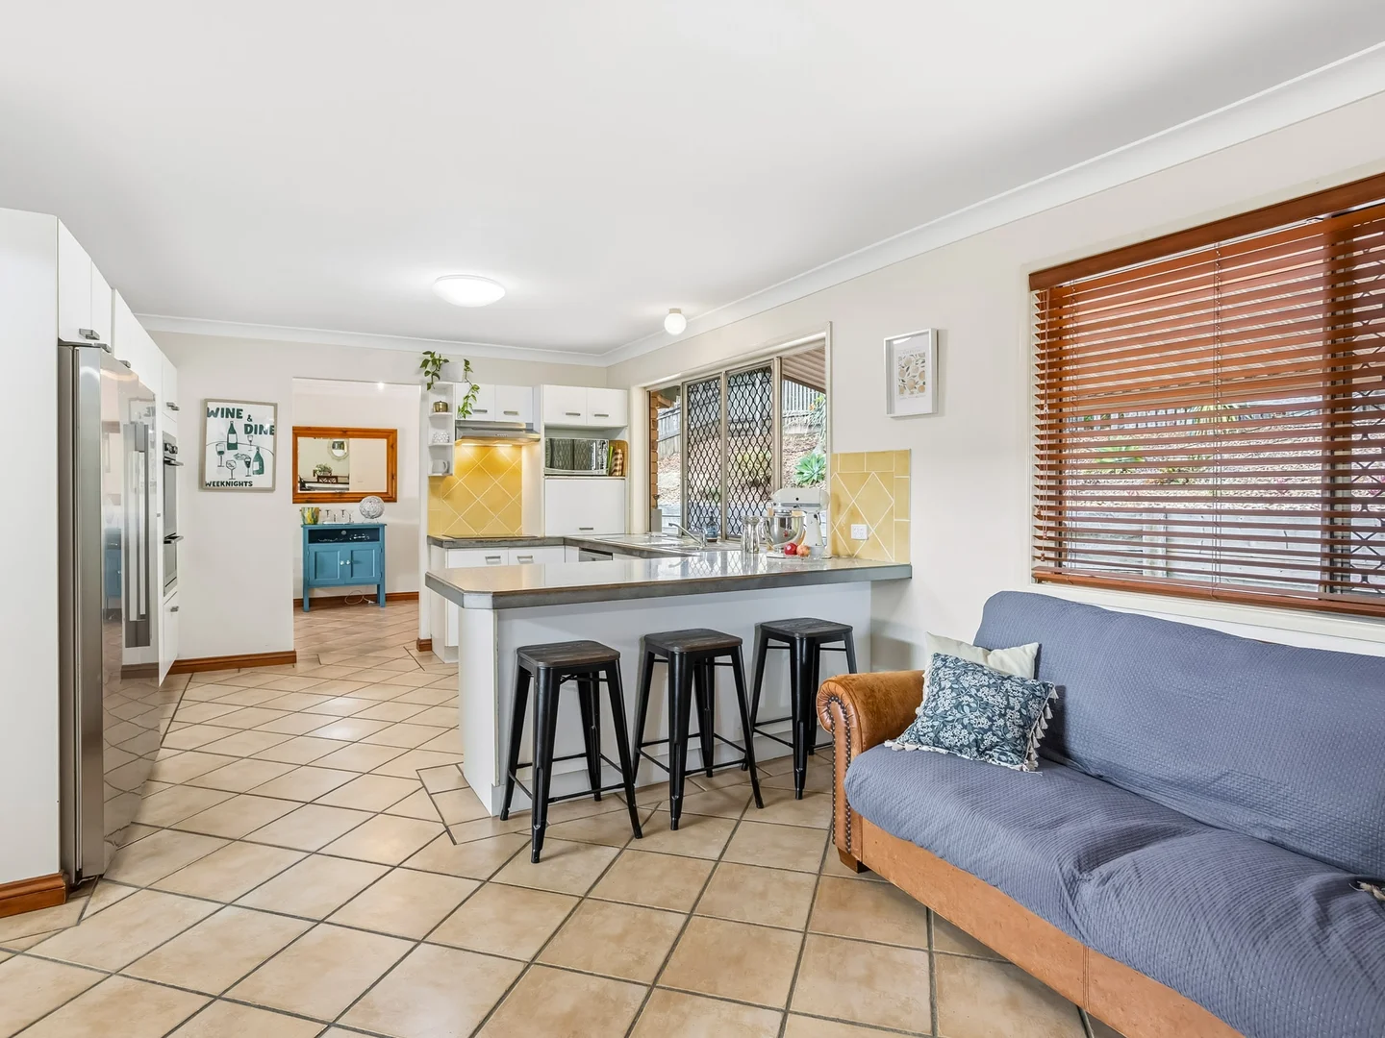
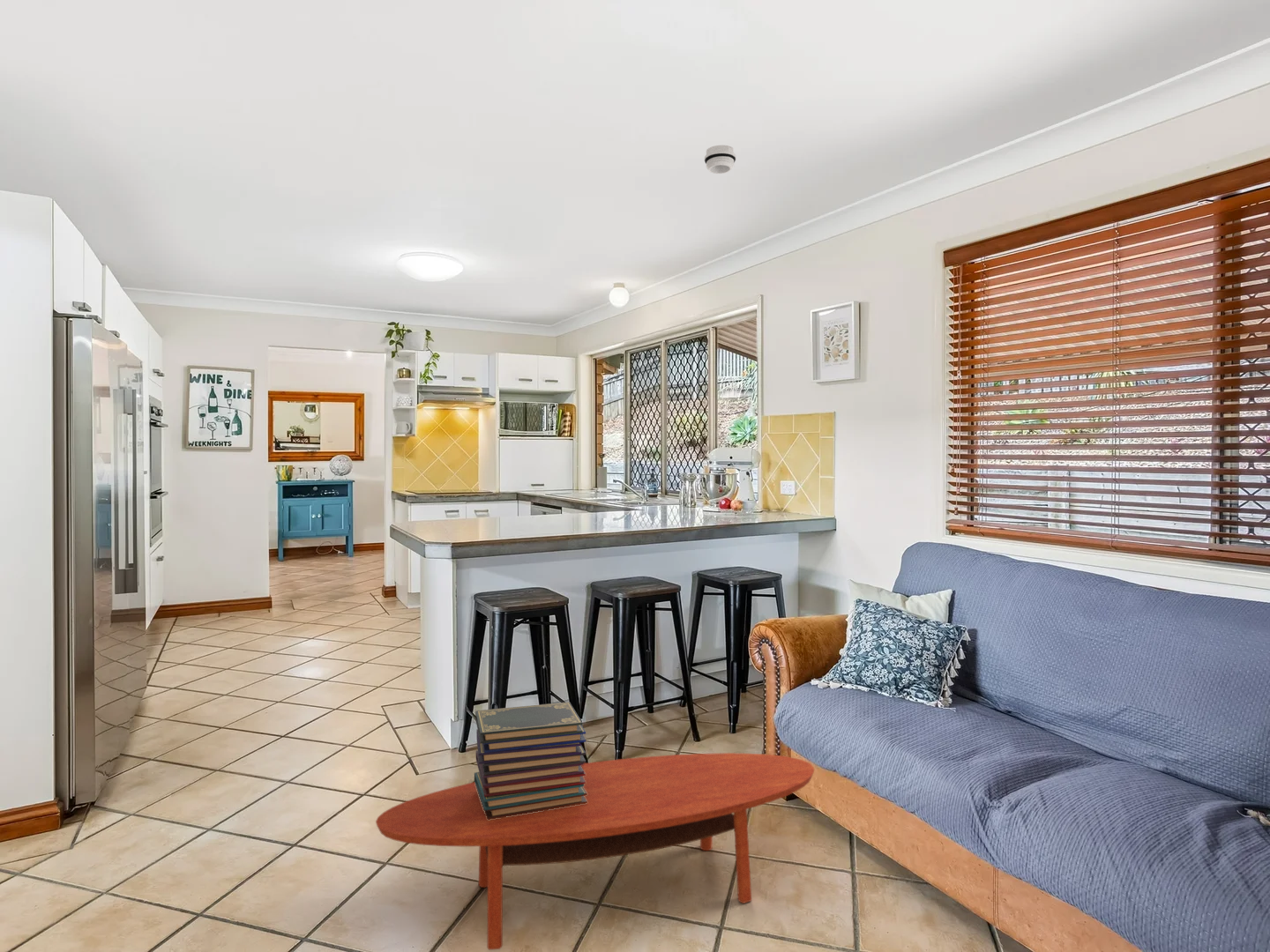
+ book stack [474,701,587,820]
+ smoke detector [704,145,736,175]
+ coffee table [375,752,815,950]
